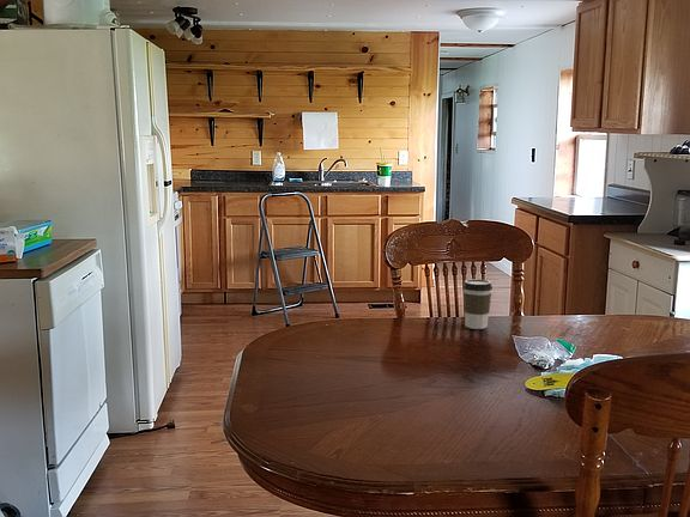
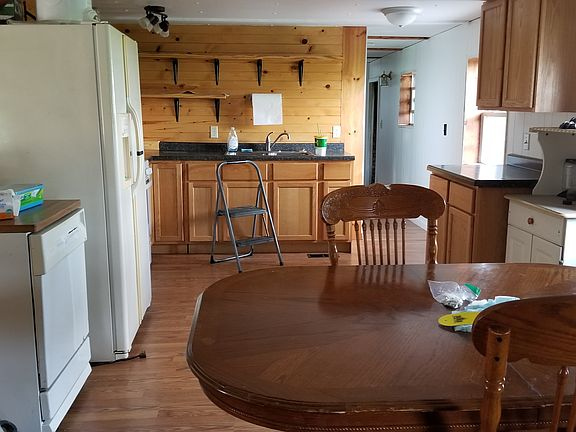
- coffee cup [461,278,494,330]
